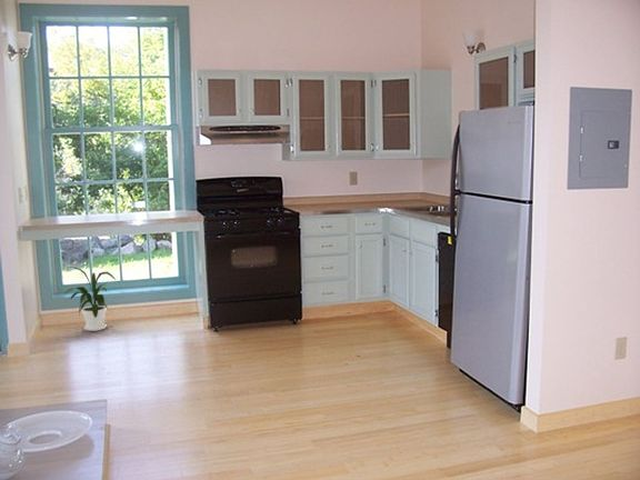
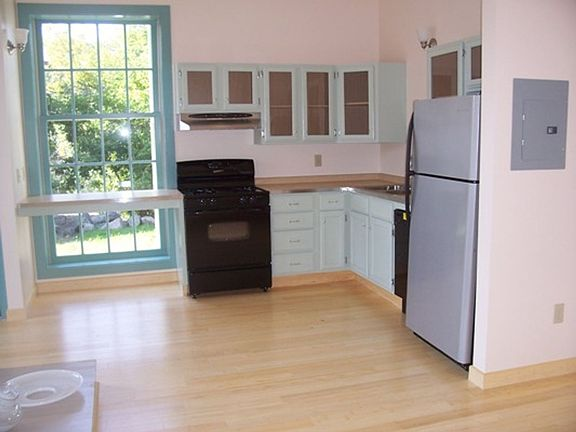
- house plant [62,266,117,332]
